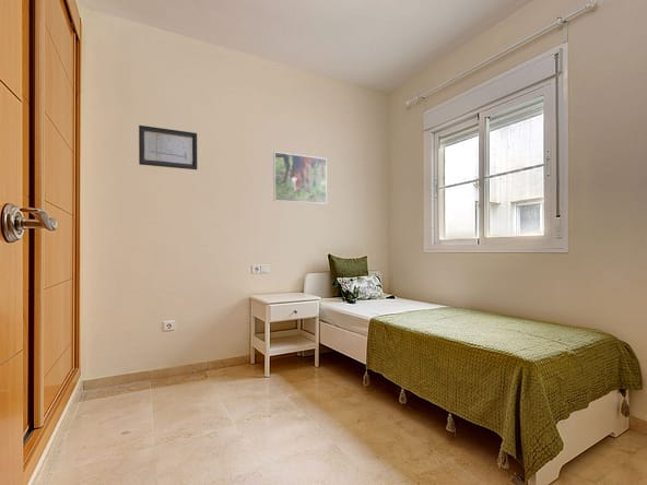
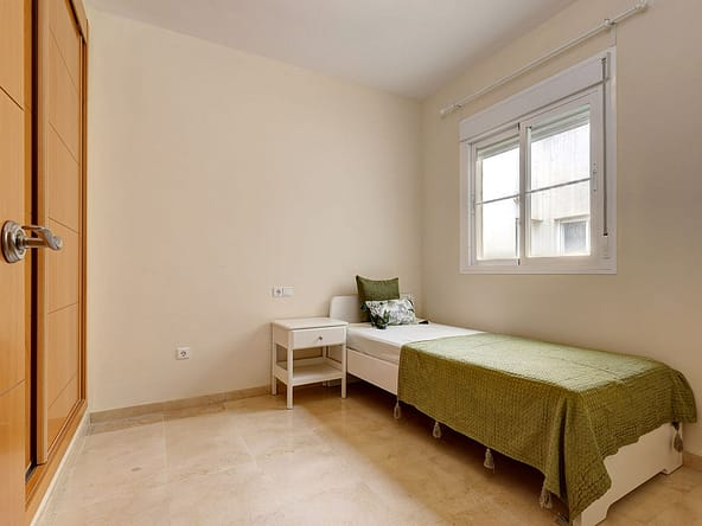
- wall art [138,125,198,170]
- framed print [272,151,328,205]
